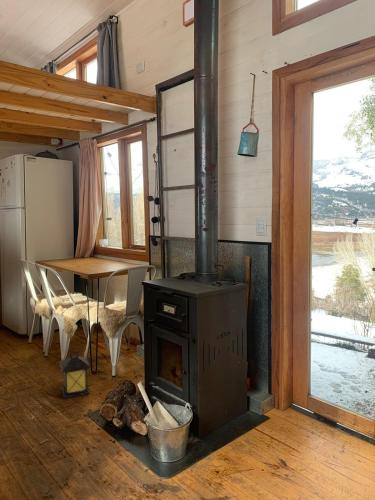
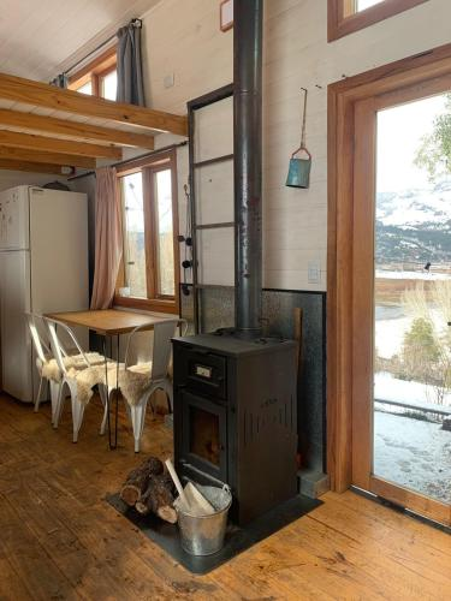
- lantern [59,349,91,399]
